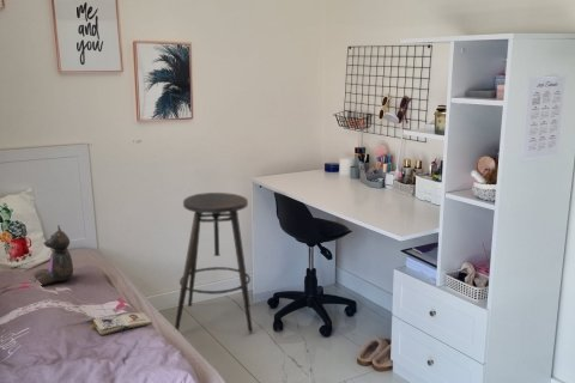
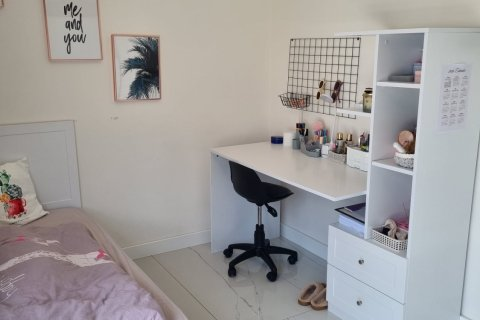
- stool [174,192,254,334]
- stuffed bear [34,224,74,286]
- paperback book [89,311,153,336]
